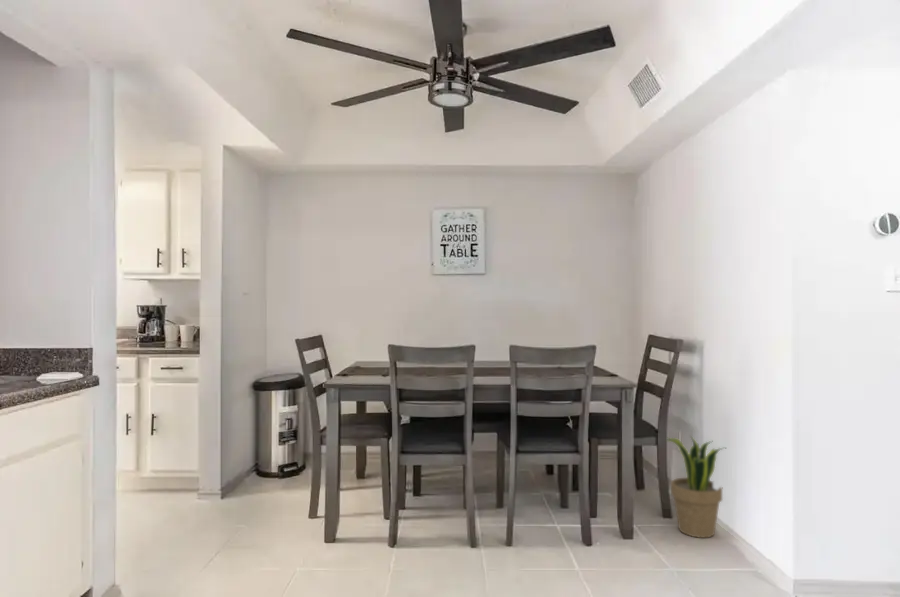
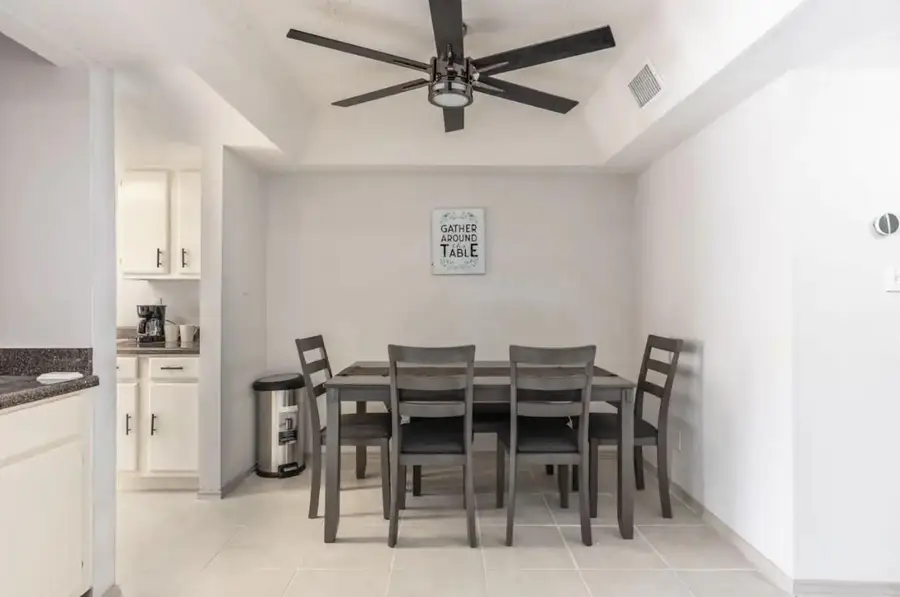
- potted plant [664,434,726,539]
